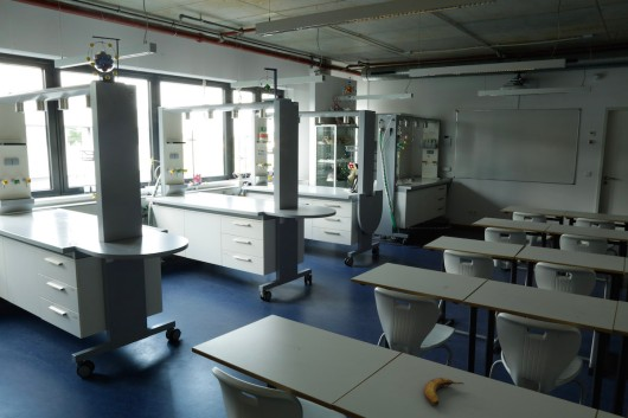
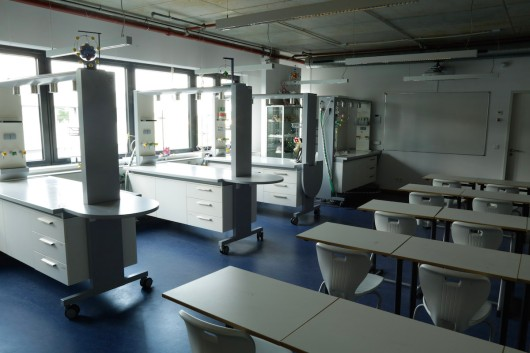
- banana [423,377,466,406]
